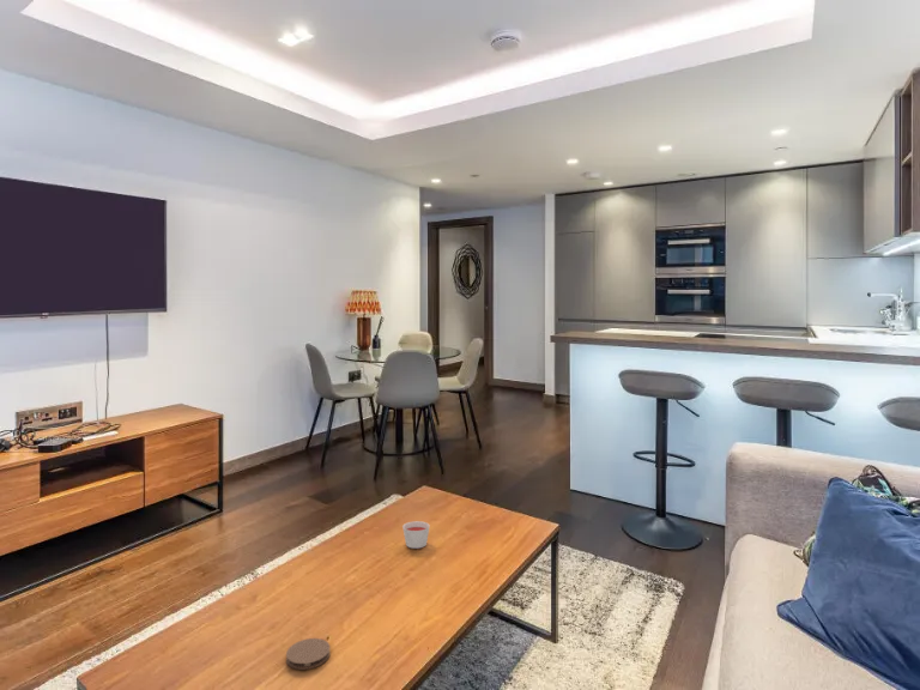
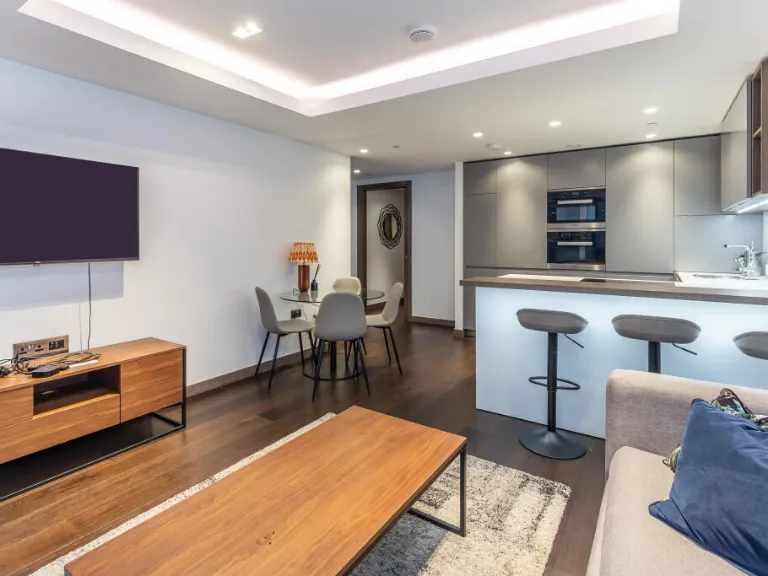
- candle [401,520,431,550]
- coaster [285,637,332,671]
